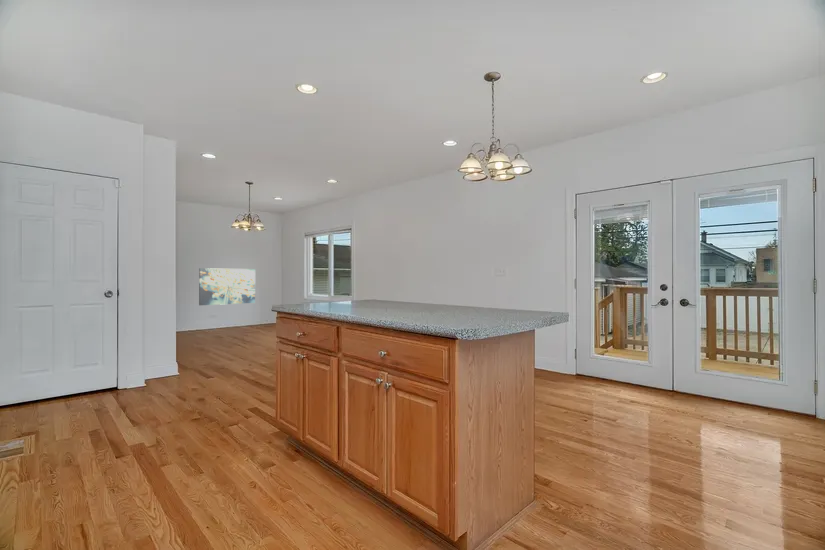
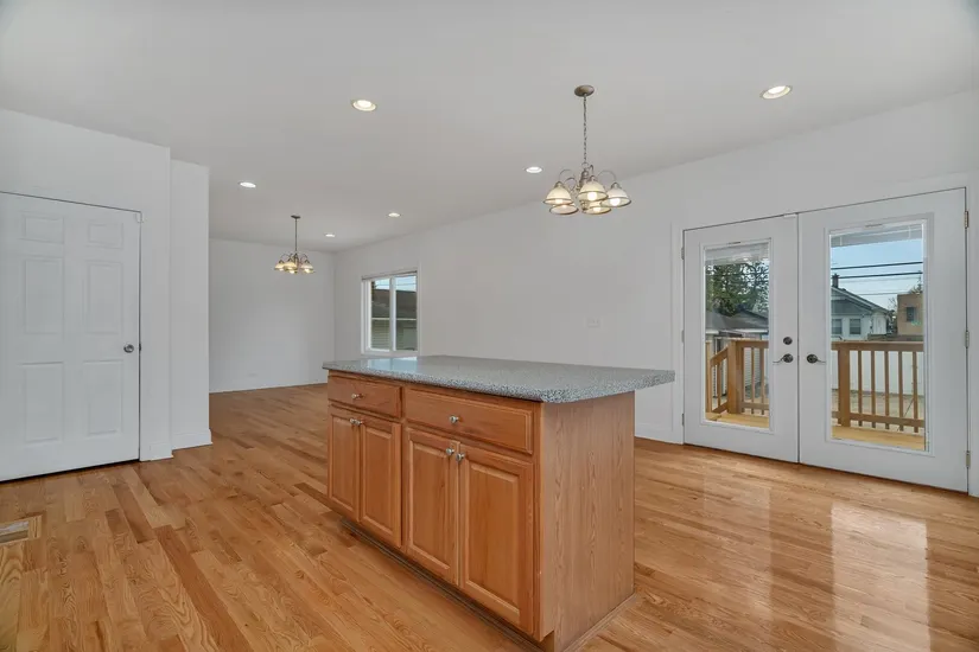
- wall art [198,267,256,306]
